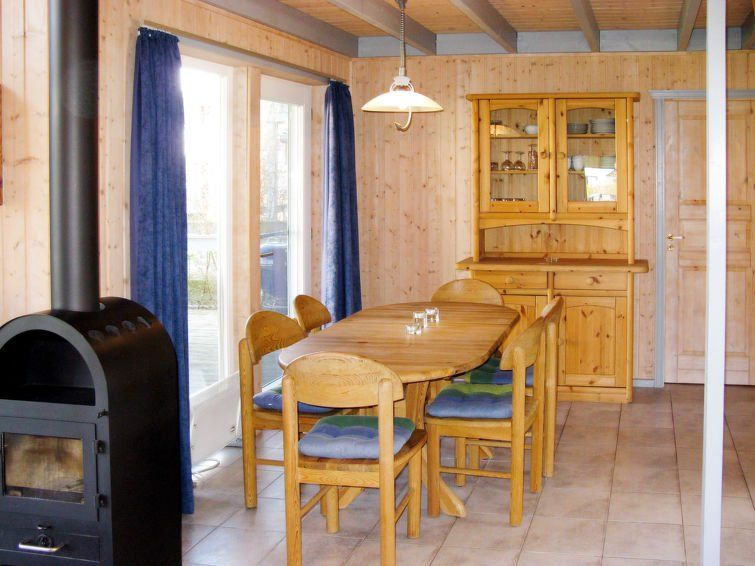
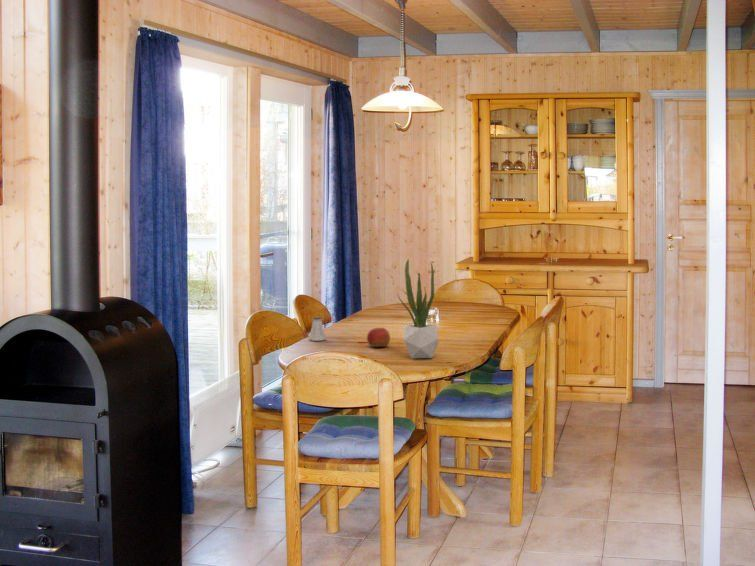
+ saltshaker [308,316,327,342]
+ apple [366,327,391,348]
+ potted plant [396,257,439,359]
